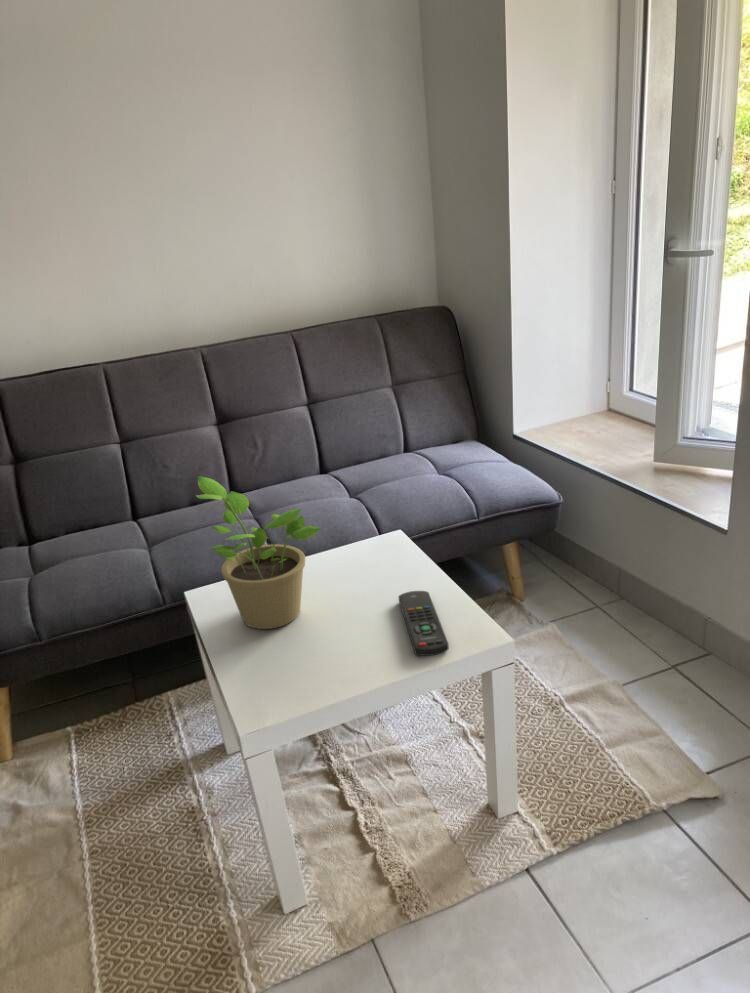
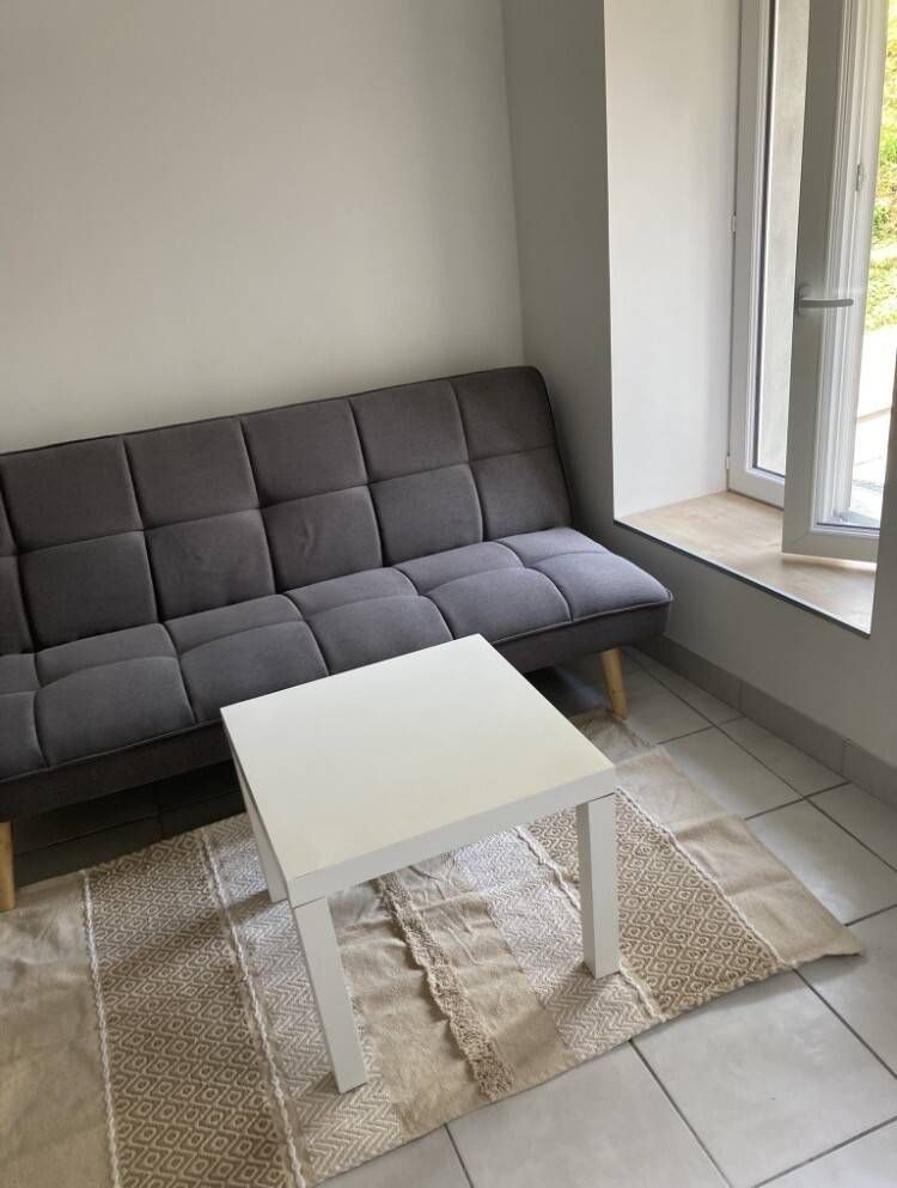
- remote control [397,590,450,657]
- potted plant [196,476,322,630]
